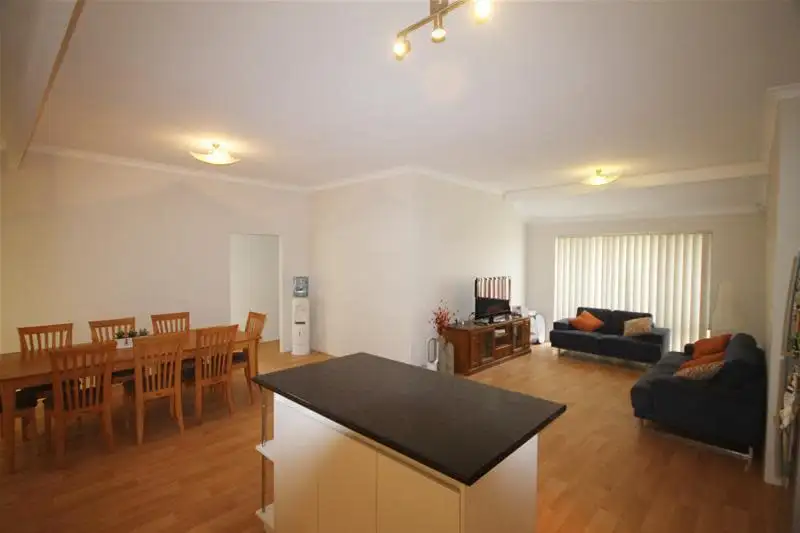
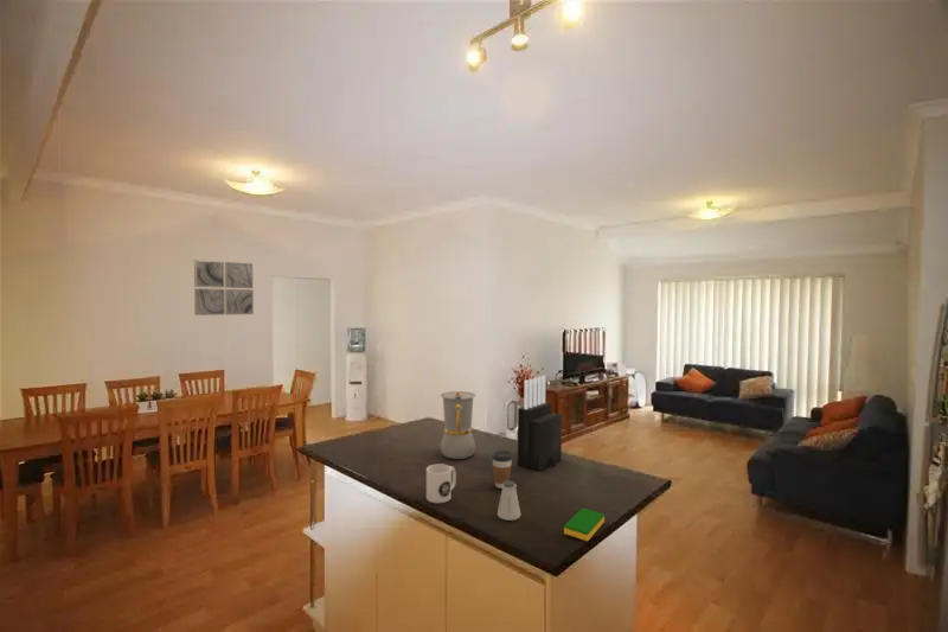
+ wall art [193,258,255,317]
+ coffee maker [440,390,476,460]
+ coffee cup [491,449,513,490]
+ dish sponge [563,507,606,542]
+ mug [425,462,457,504]
+ knife block [517,375,563,472]
+ saltshaker [497,479,521,522]
